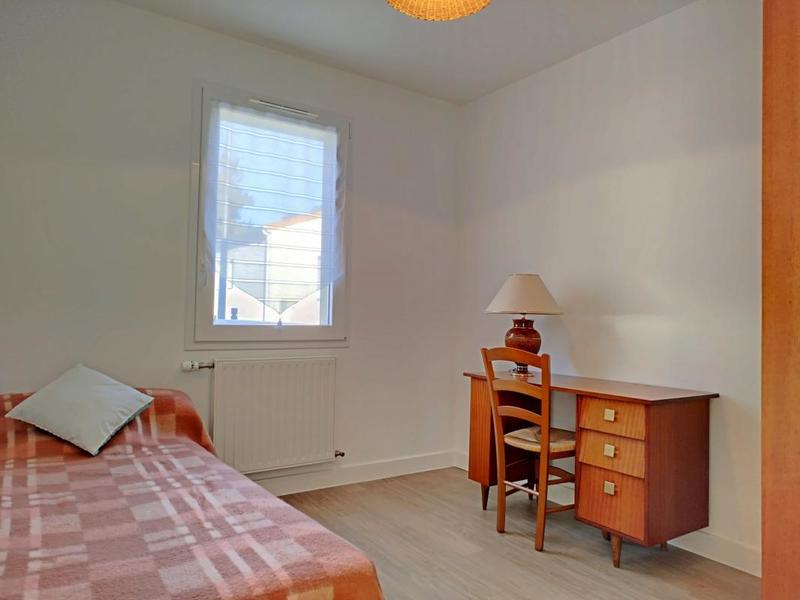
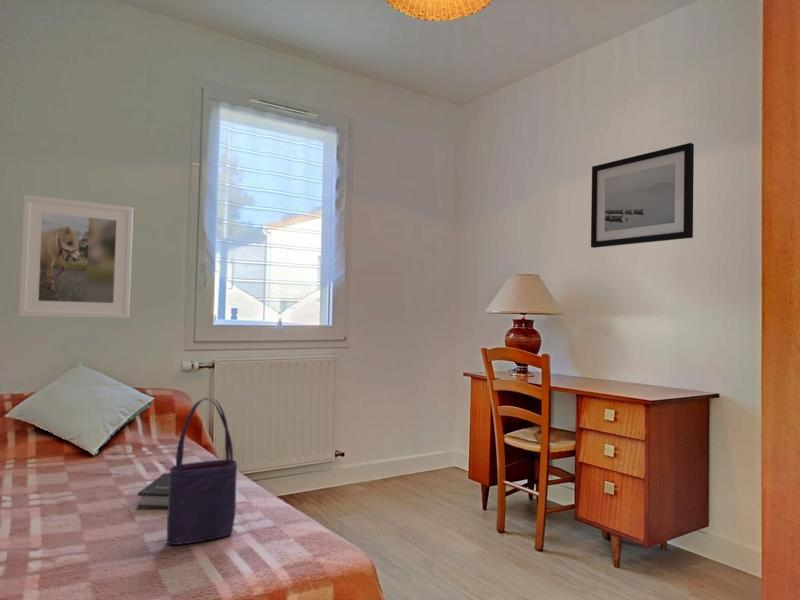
+ hardback book [136,472,170,510]
+ wall art [590,142,695,249]
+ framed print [18,194,134,319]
+ tote bag [166,397,238,546]
